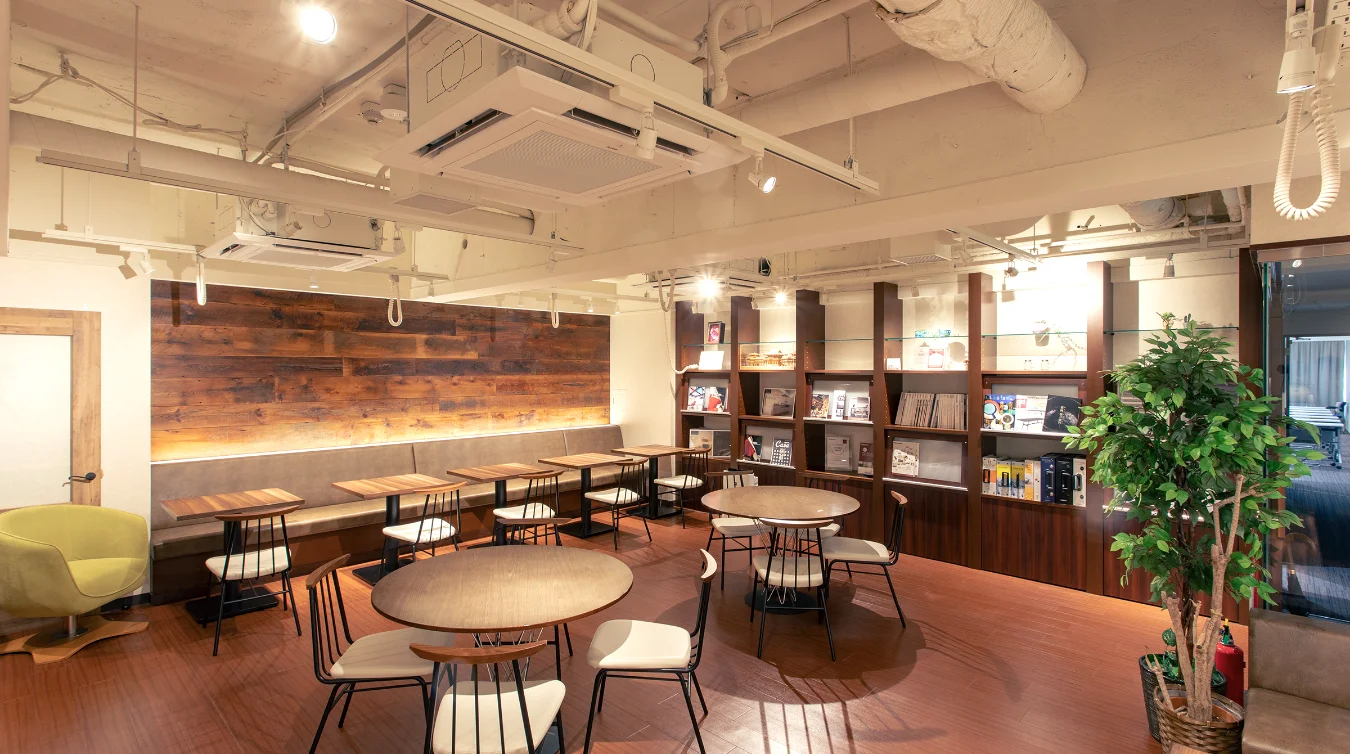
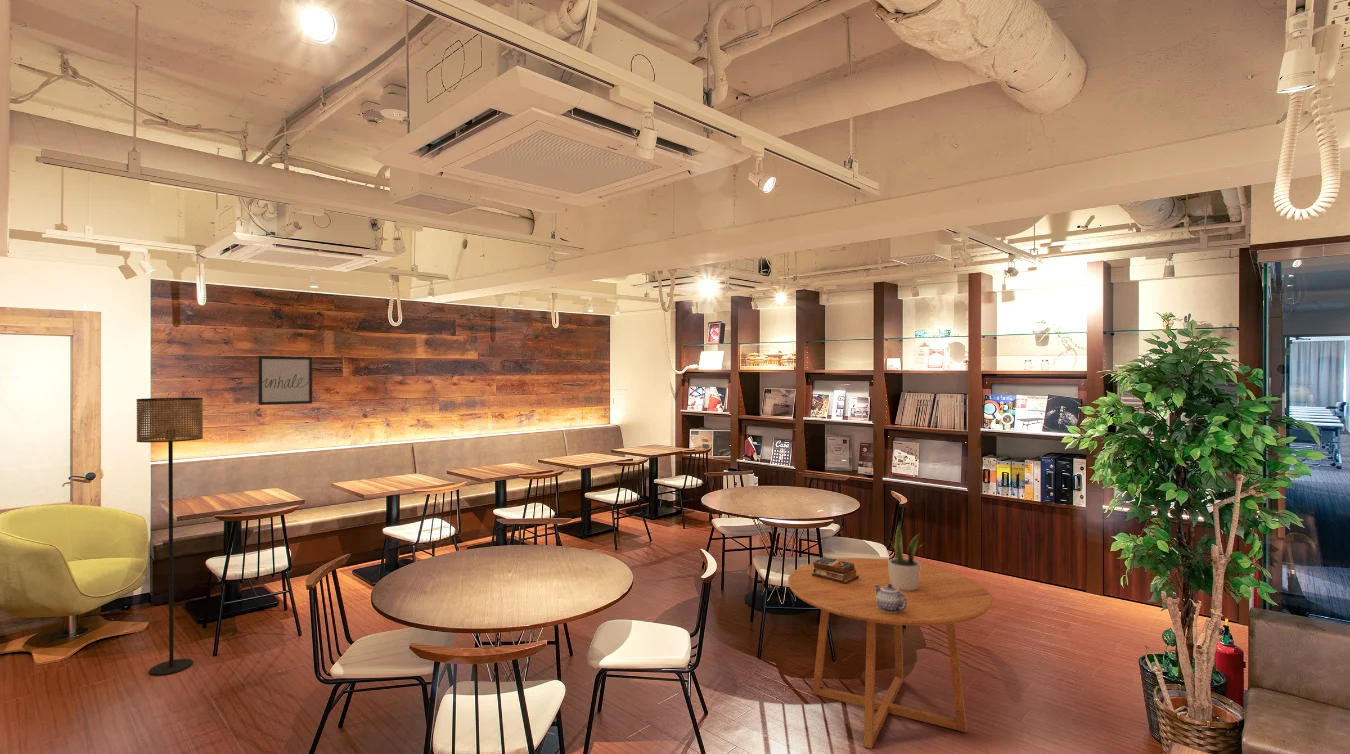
+ wall art [257,355,313,406]
+ books [812,556,859,584]
+ teapot [874,584,907,613]
+ floor lamp [135,397,204,676]
+ dining table [787,557,993,750]
+ potted plant [886,522,924,591]
